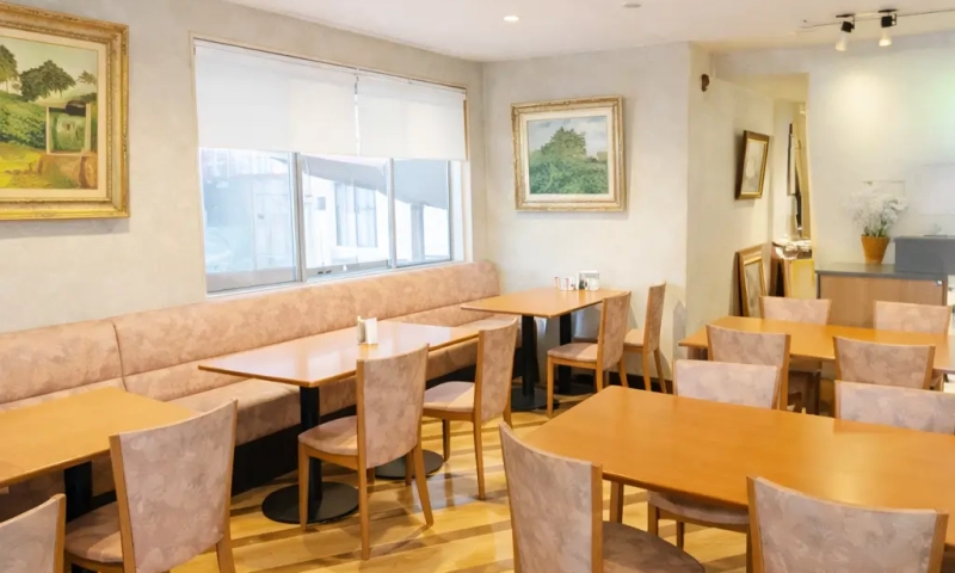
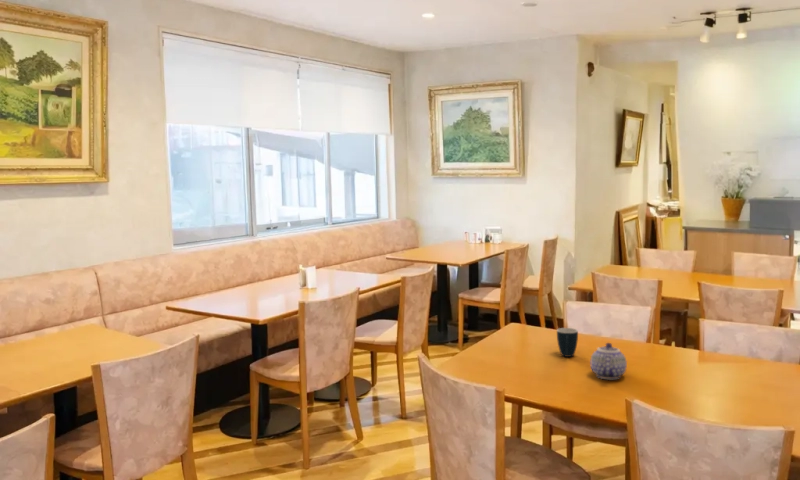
+ mug [556,327,579,358]
+ teapot [590,342,628,380]
